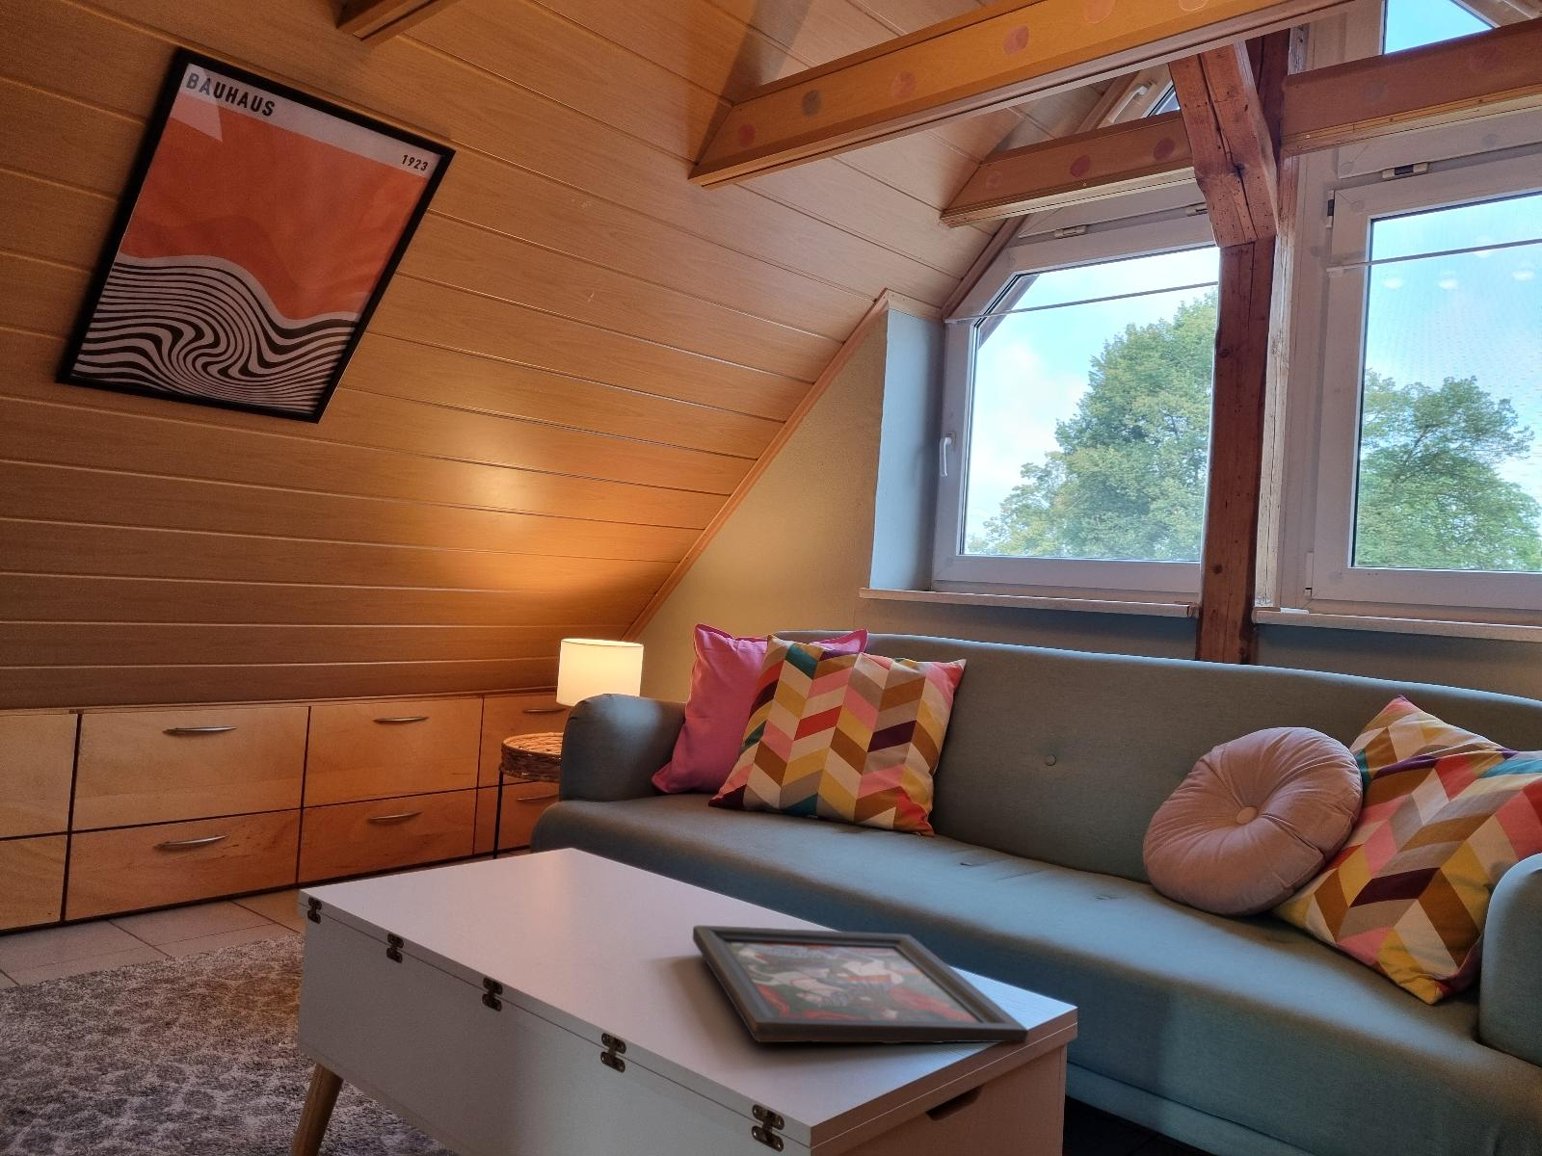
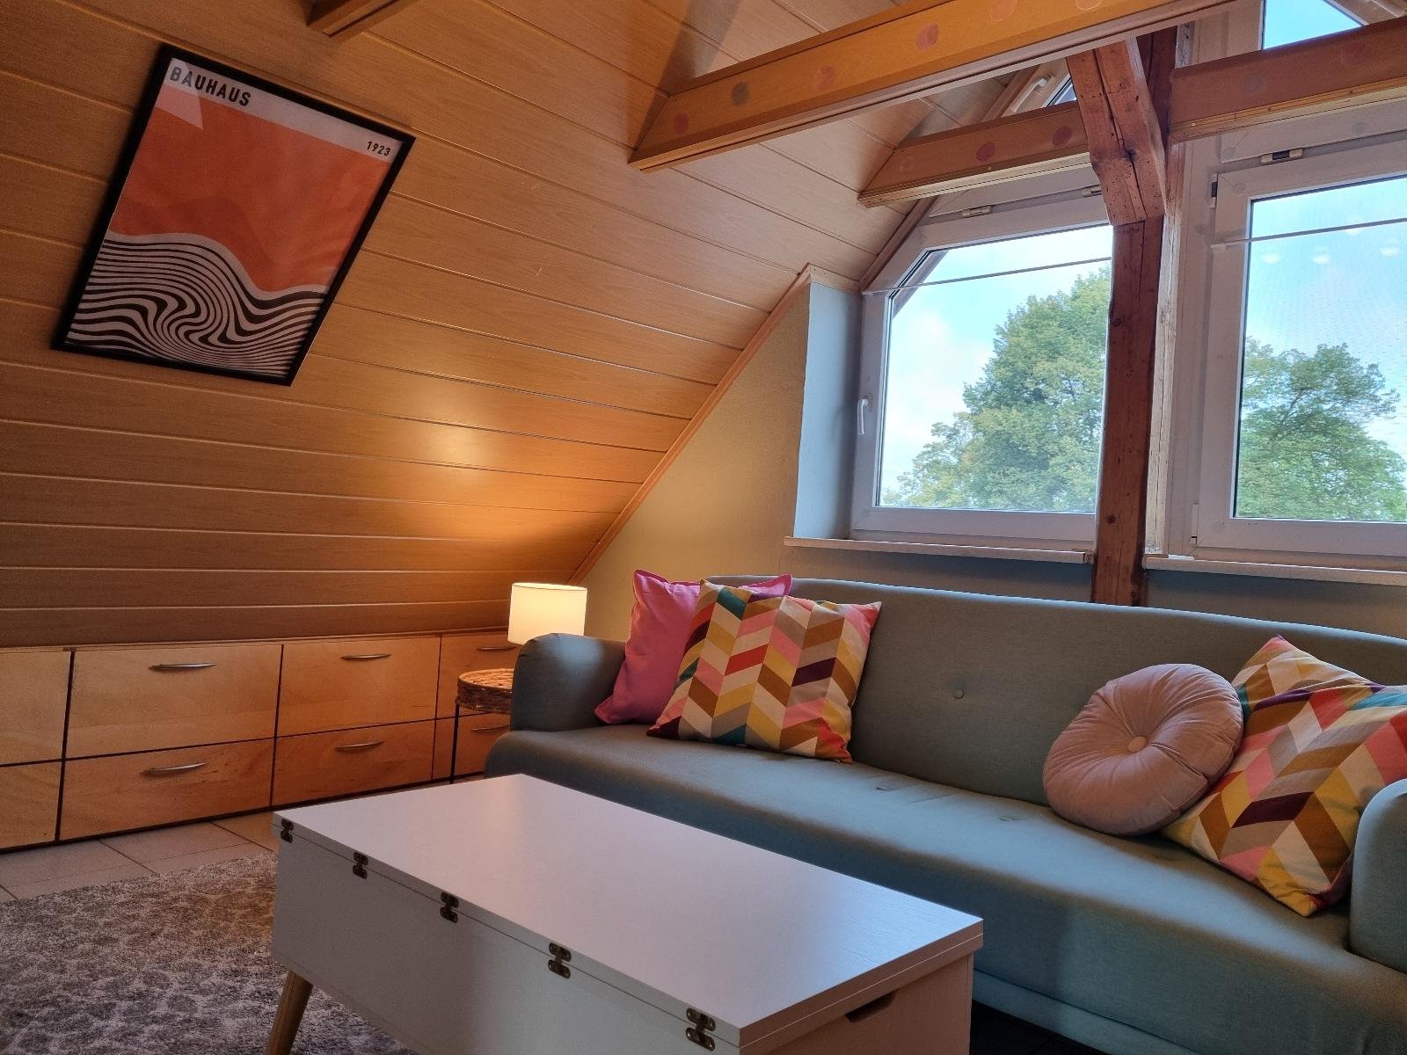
- decorative tray [692,925,1030,1044]
